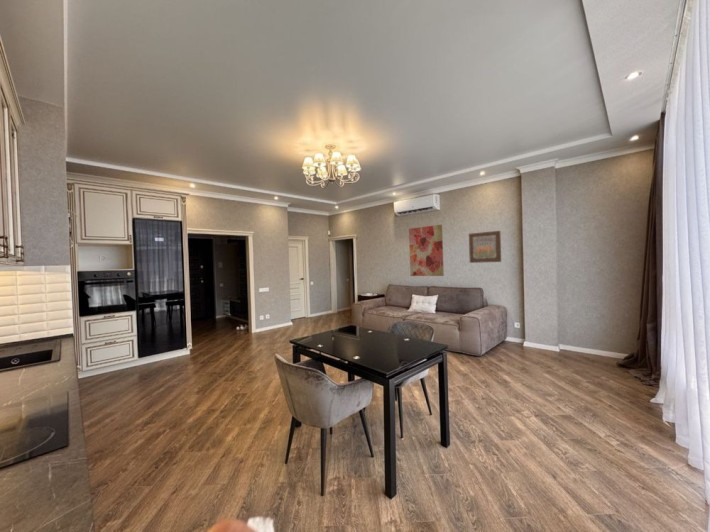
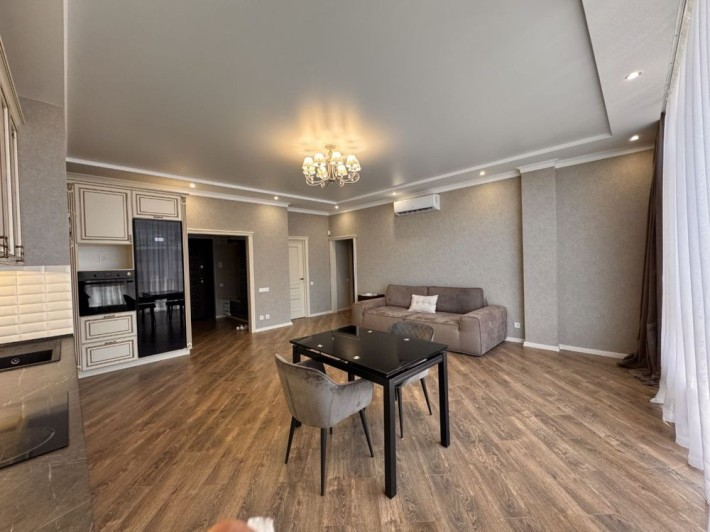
- wall art [468,230,502,264]
- wall art [408,224,445,277]
